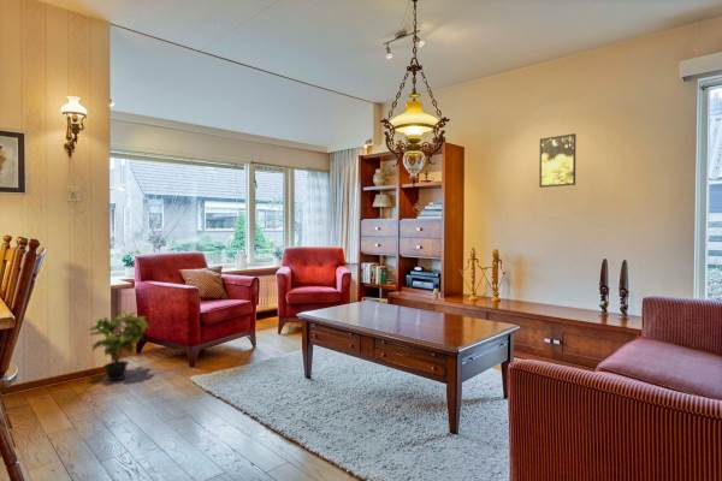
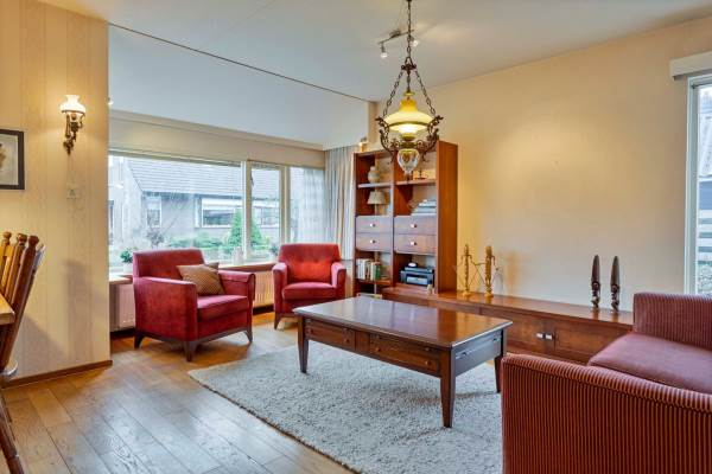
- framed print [538,132,578,189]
- potted plant [87,308,150,382]
